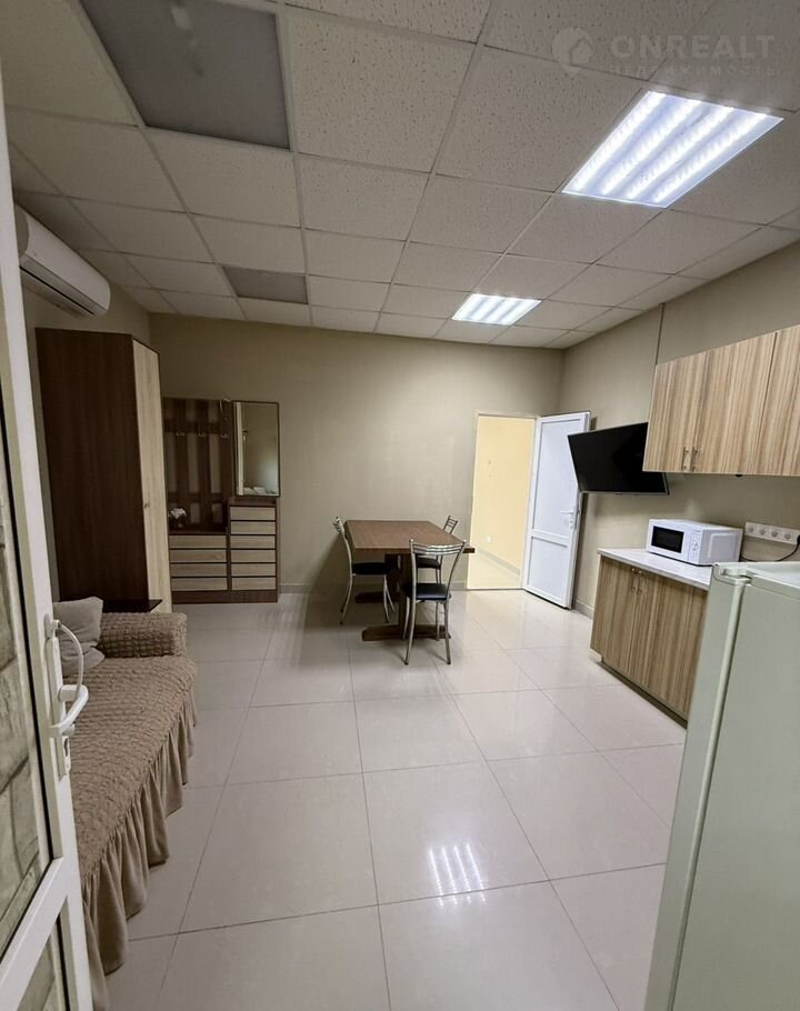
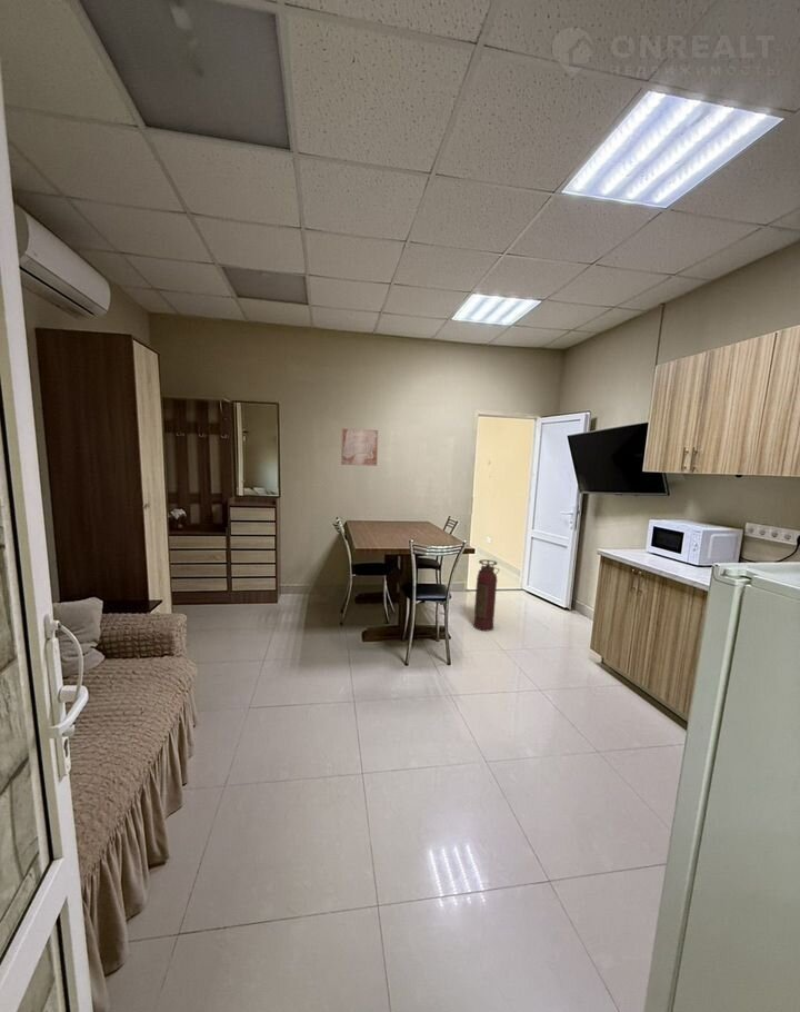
+ fire extinguisher [472,558,500,632]
+ wall art [340,427,379,467]
